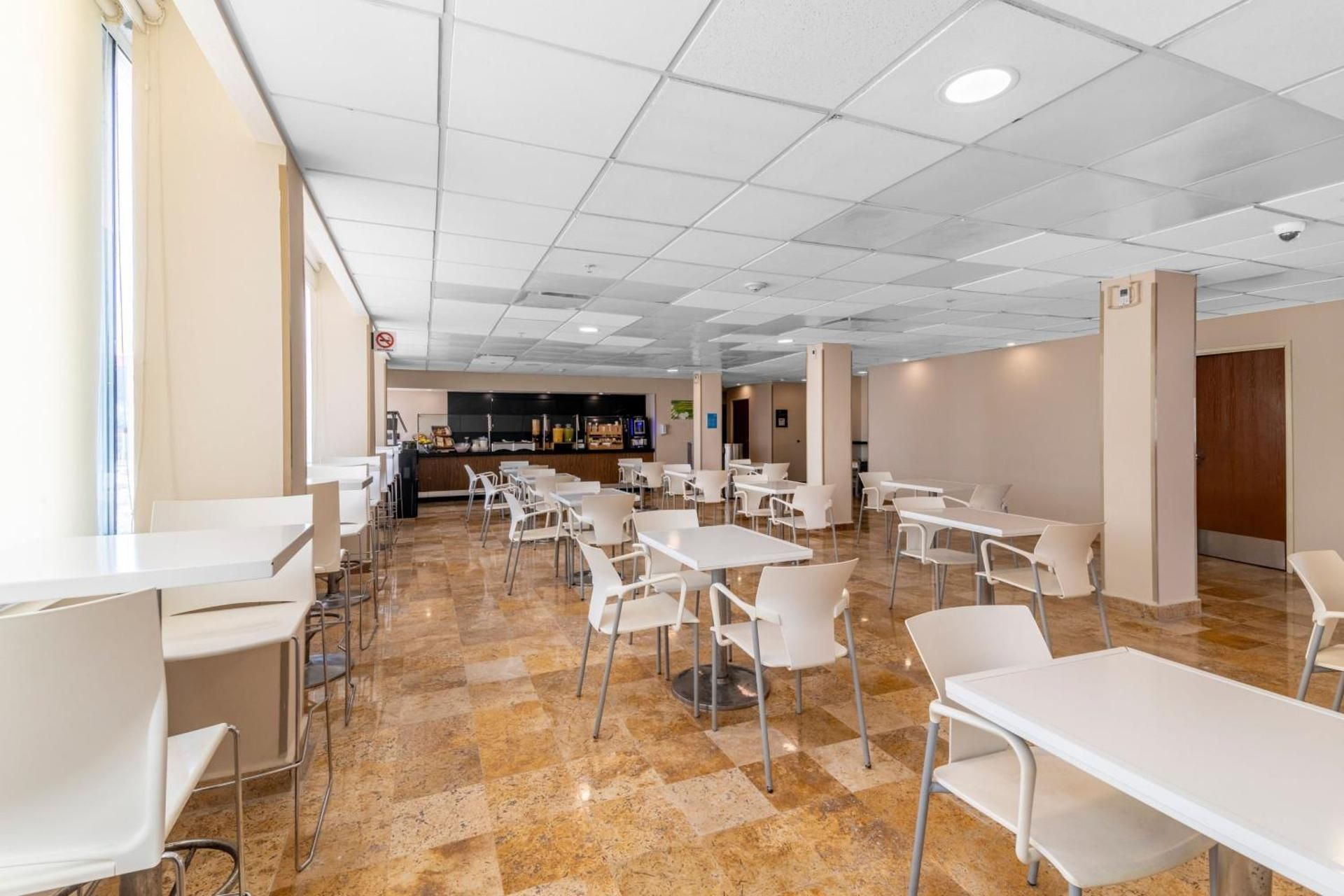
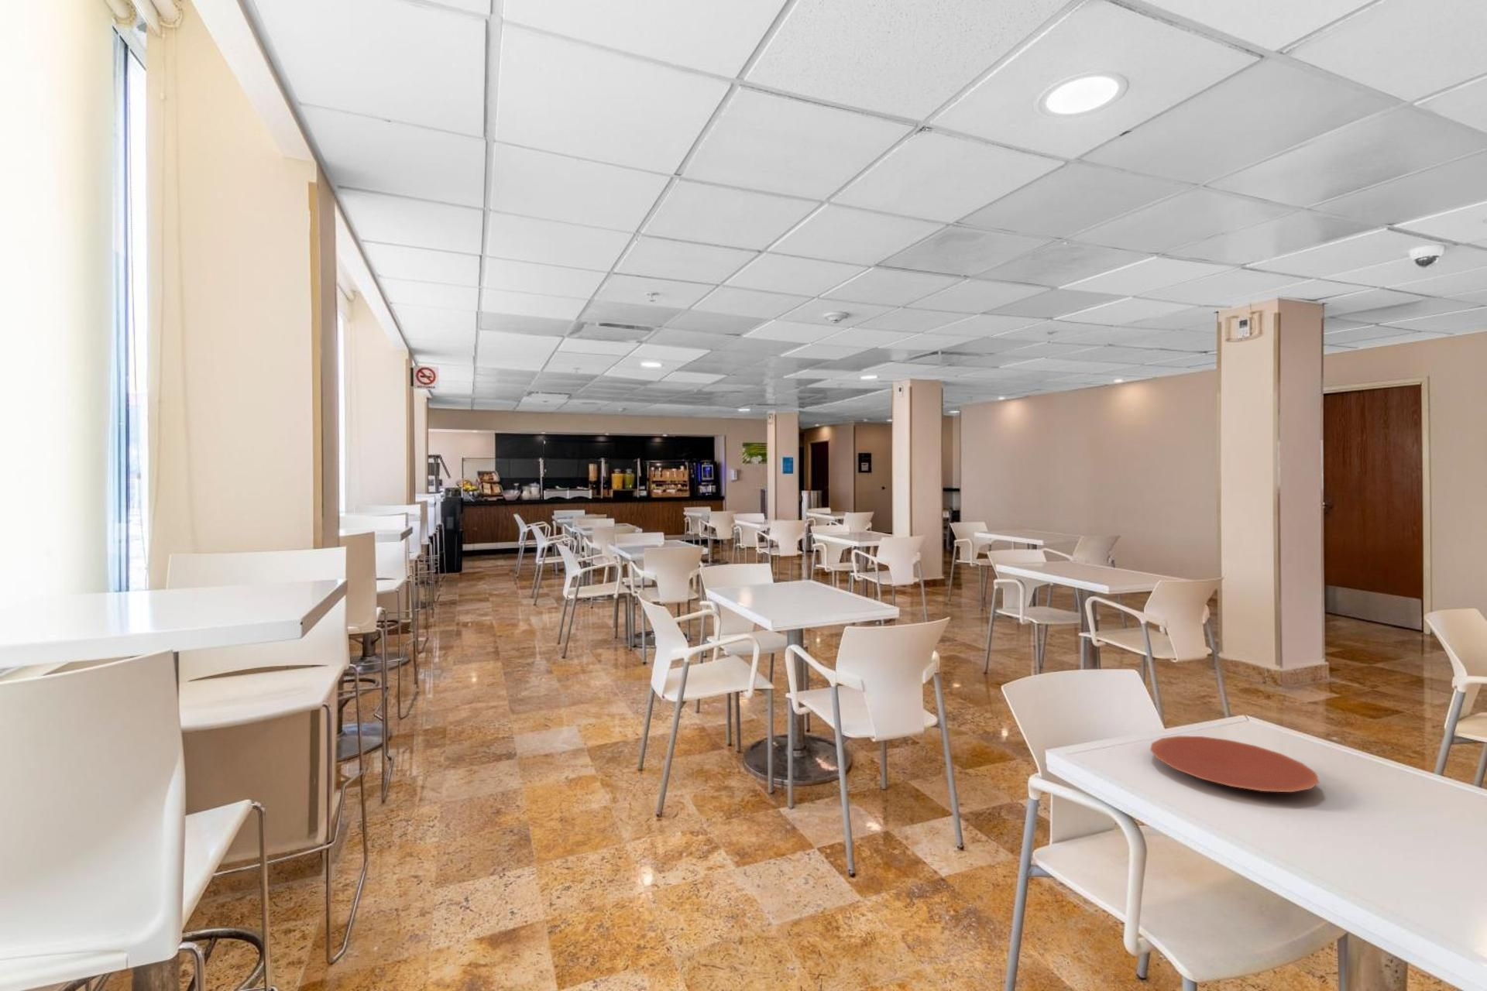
+ plate [1150,736,1320,793]
